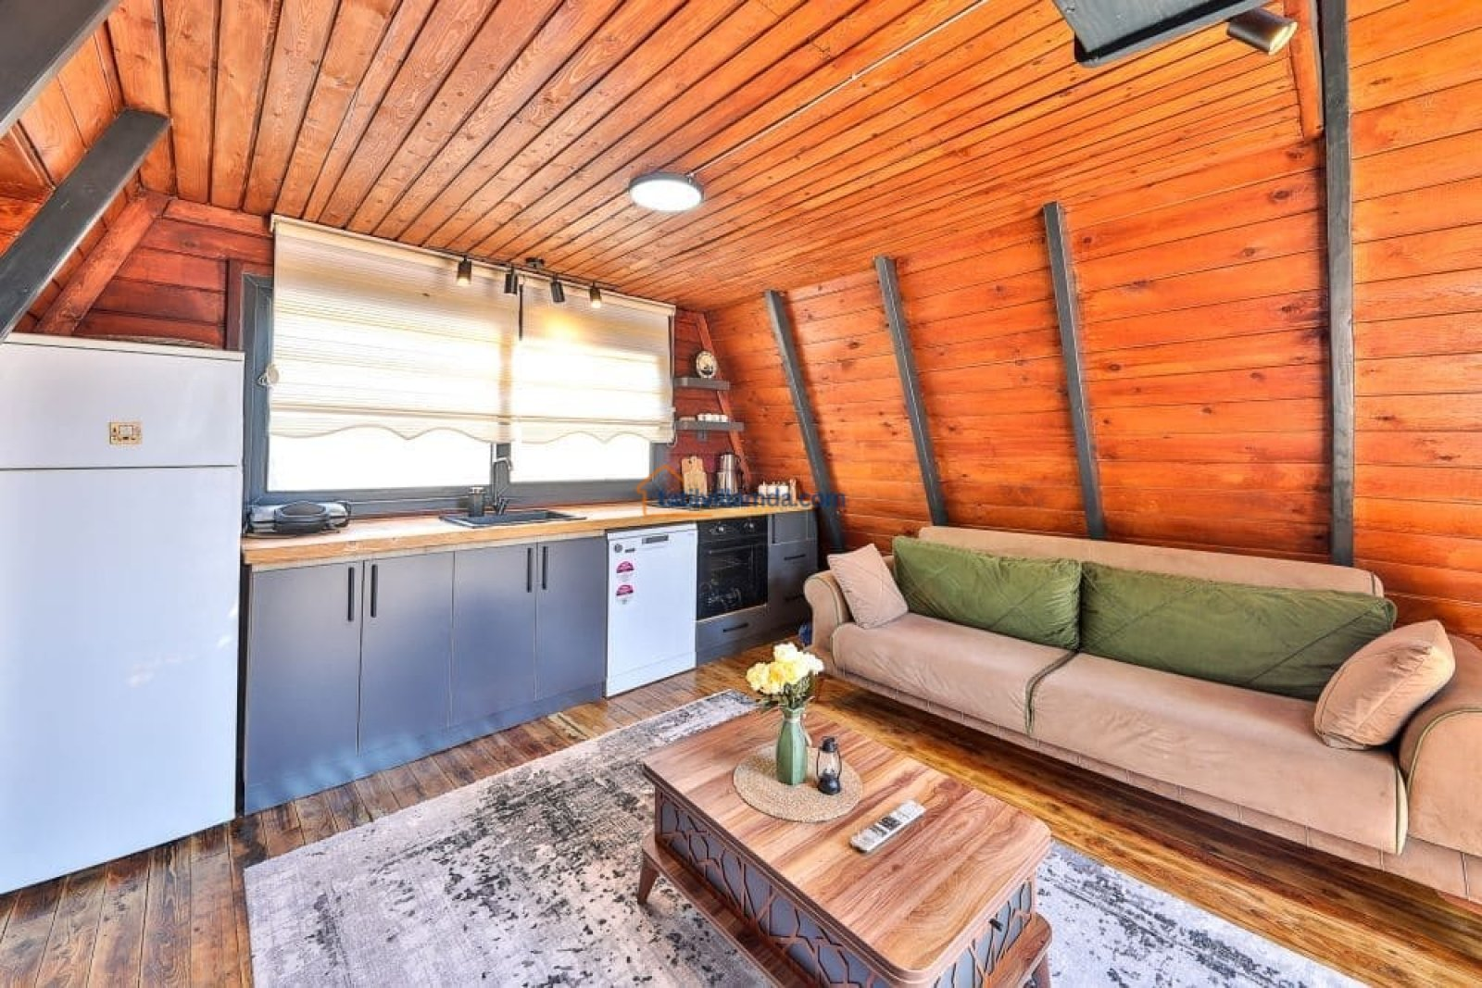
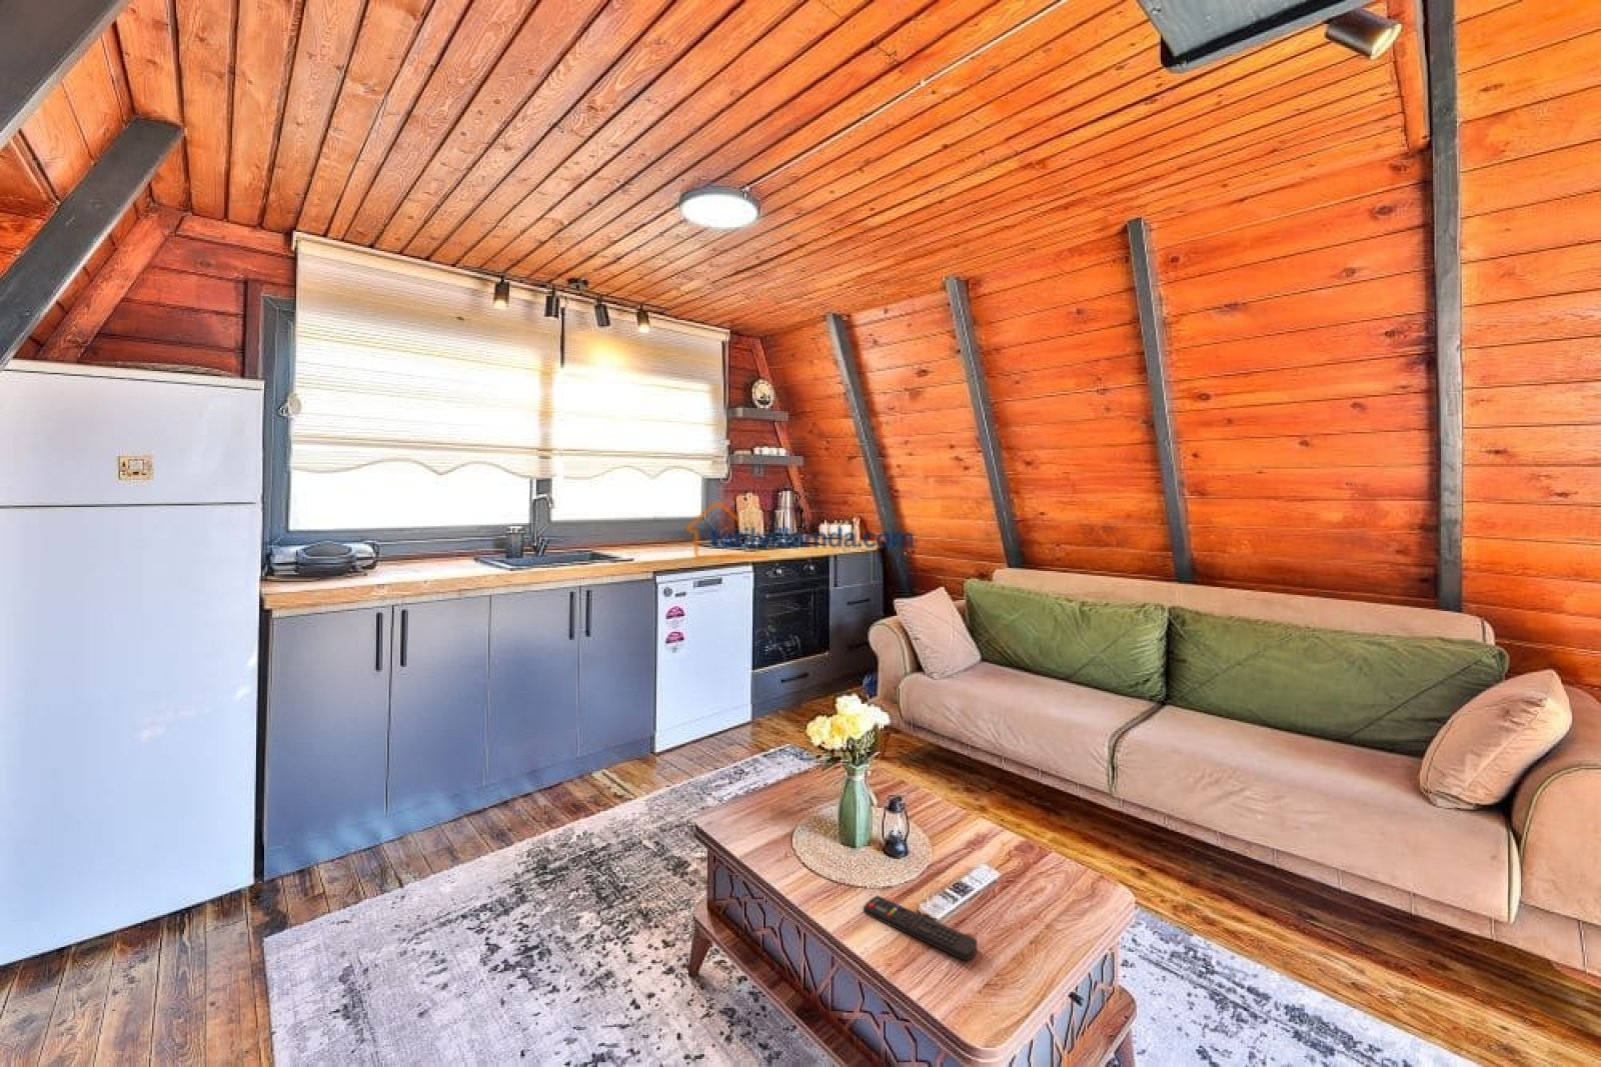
+ remote control [862,894,979,962]
